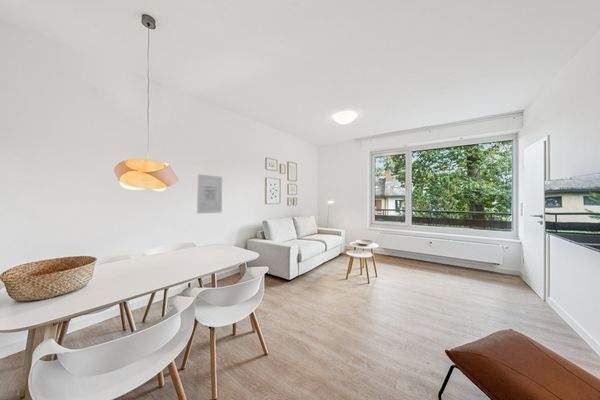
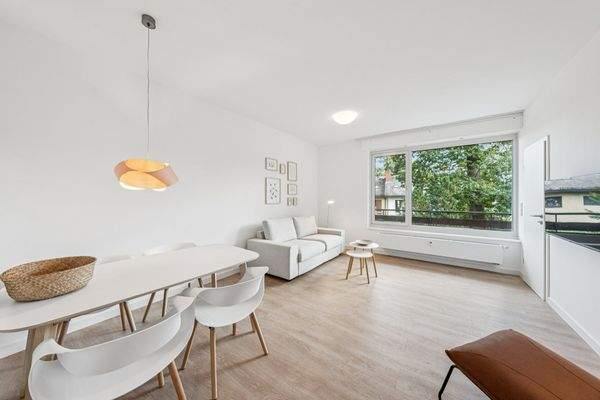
- wall art [196,173,223,214]
